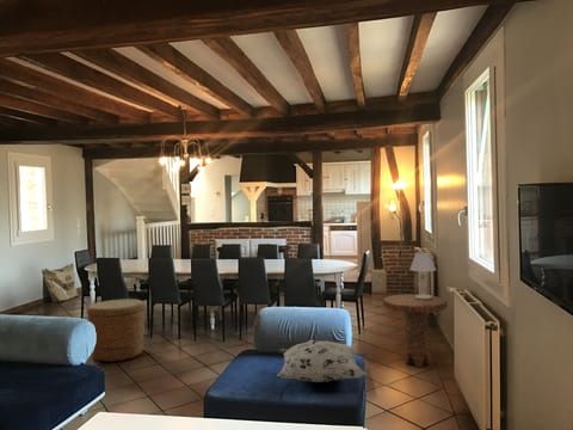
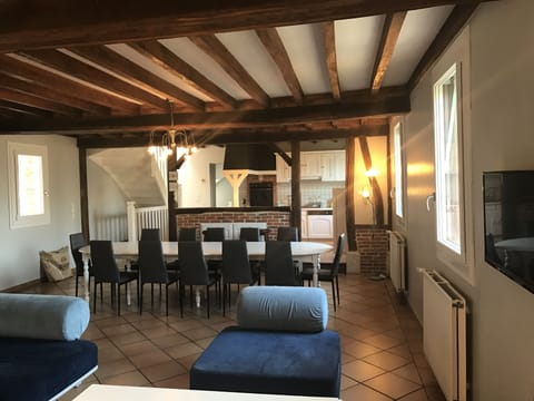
- table lamp [408,251,437,300]
- side table [382,293,449,368]
- decorative pillow [276,339,368,383]
- basket [86,297,147,363]
